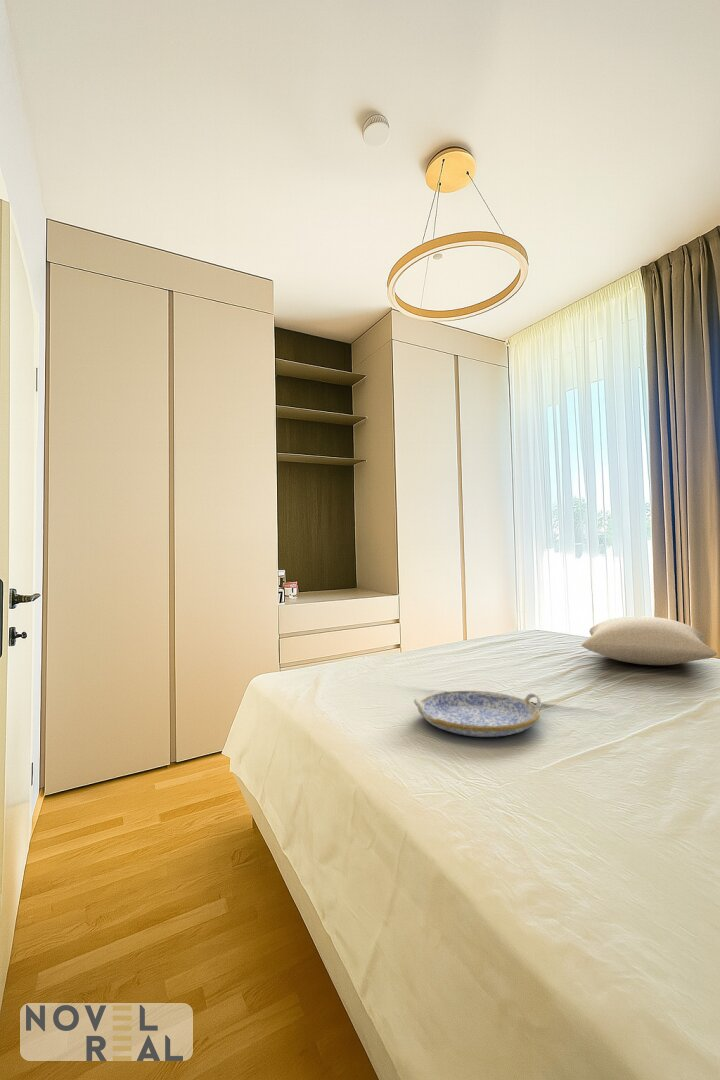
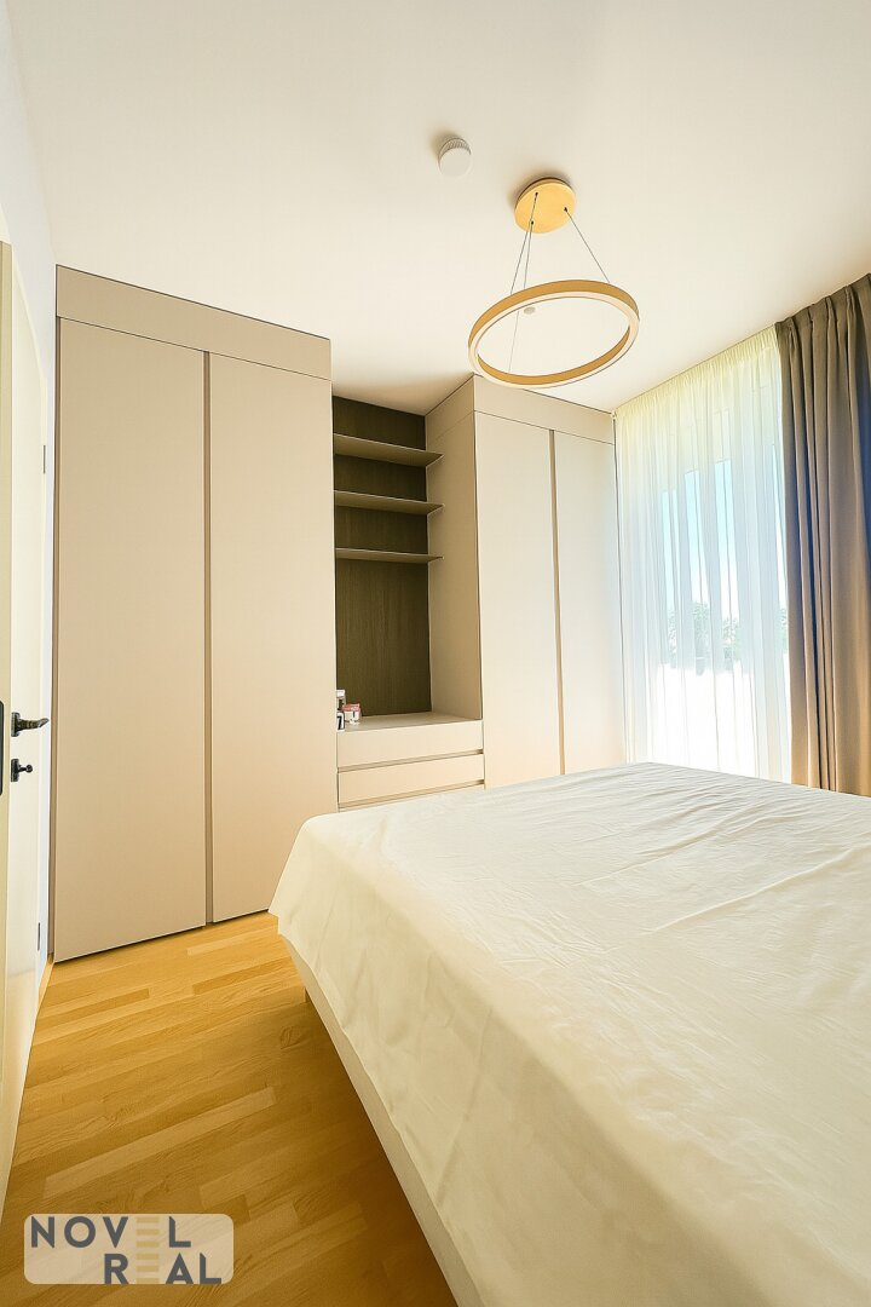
- pillow [581,615,718,666]
- serving tray [413,690,542,738]
